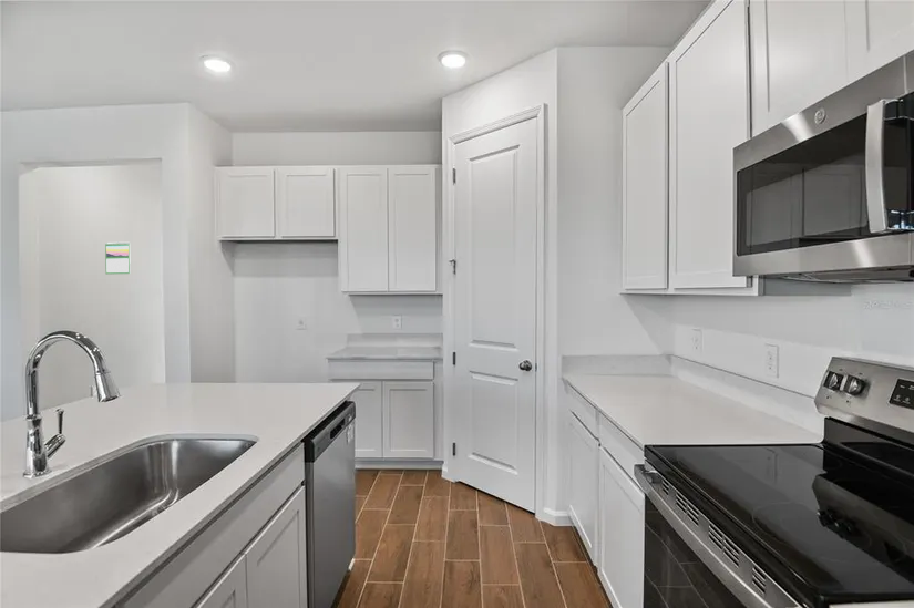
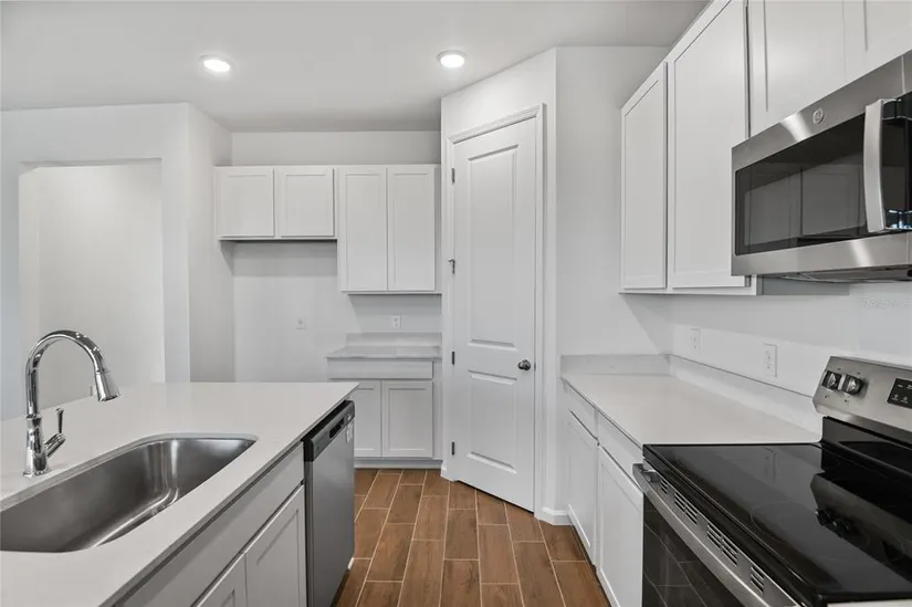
- calendar [104,241,132,275]
